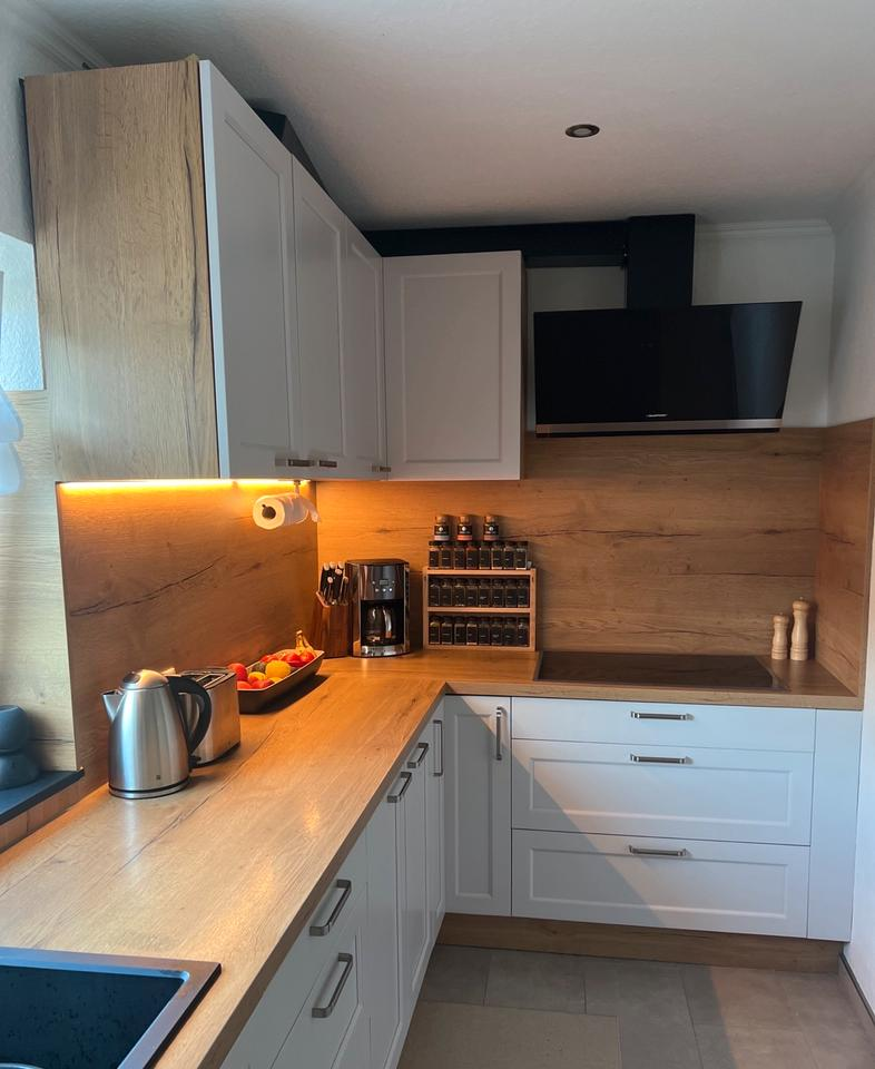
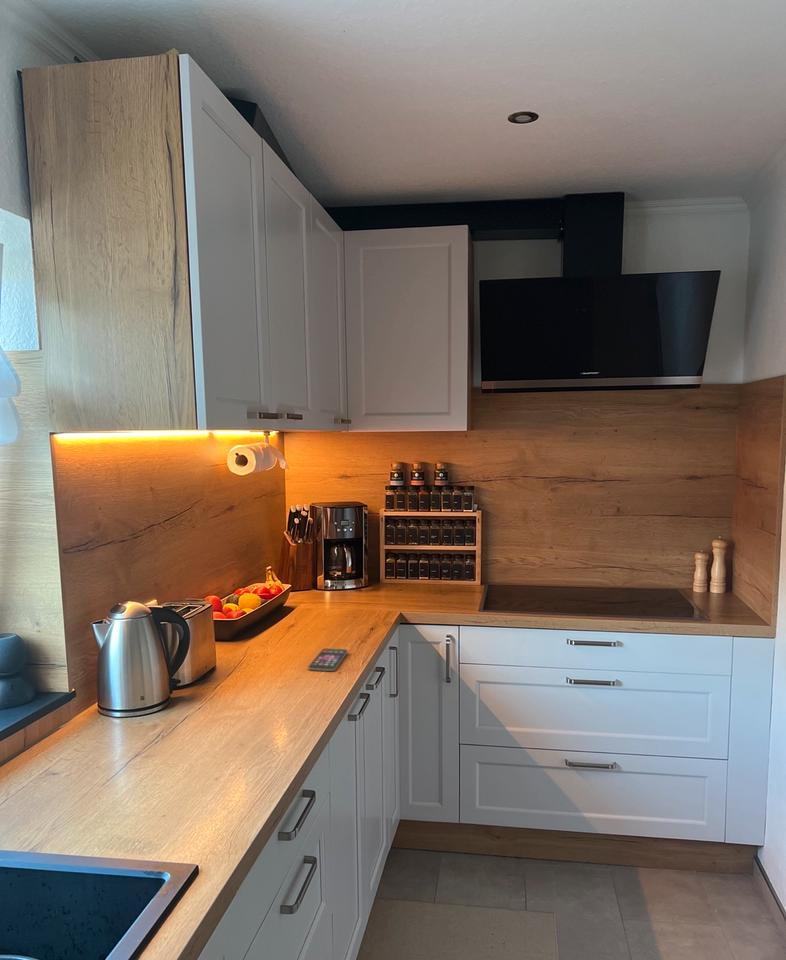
+ smartphone [307,647,349,672]
